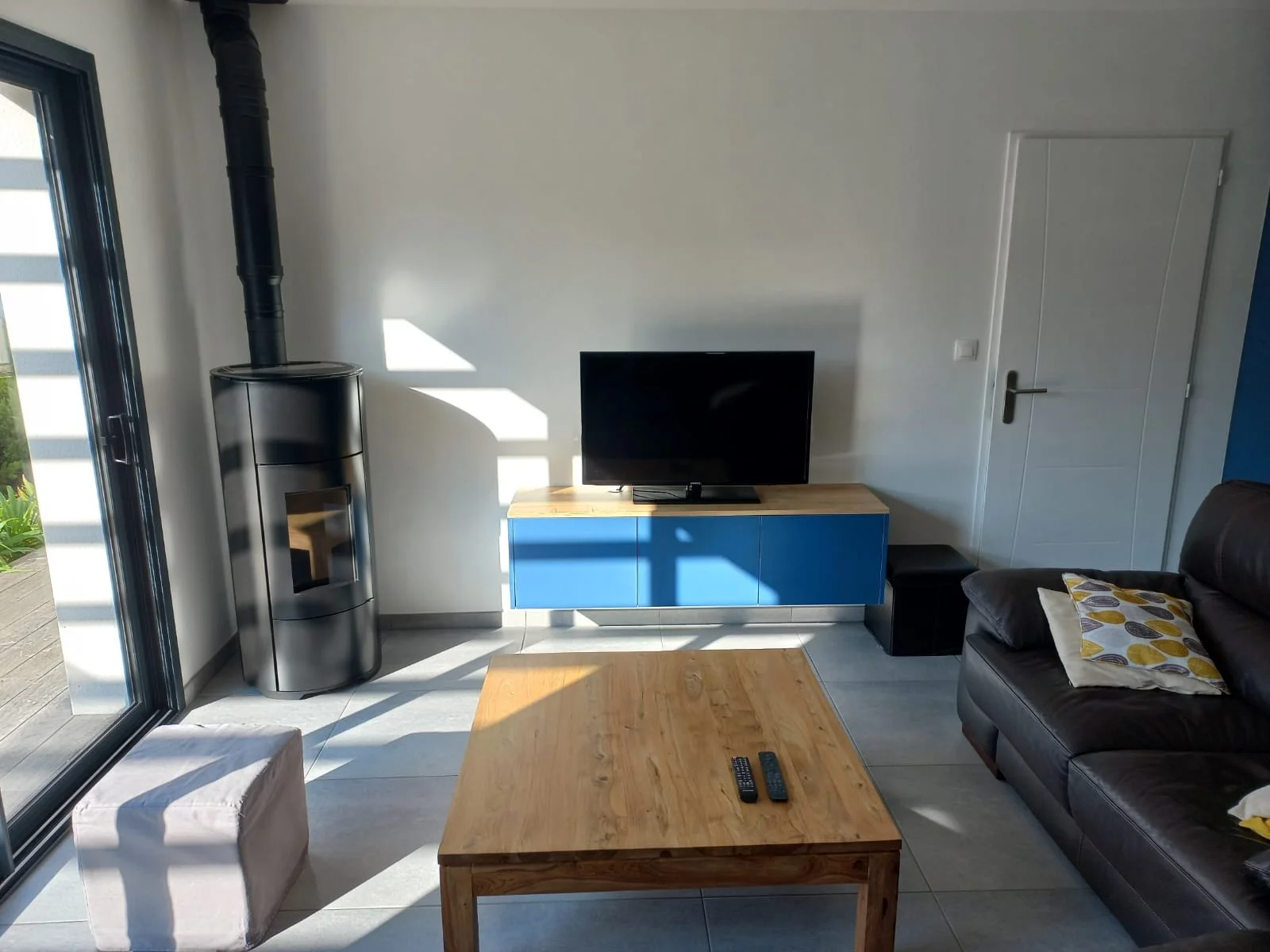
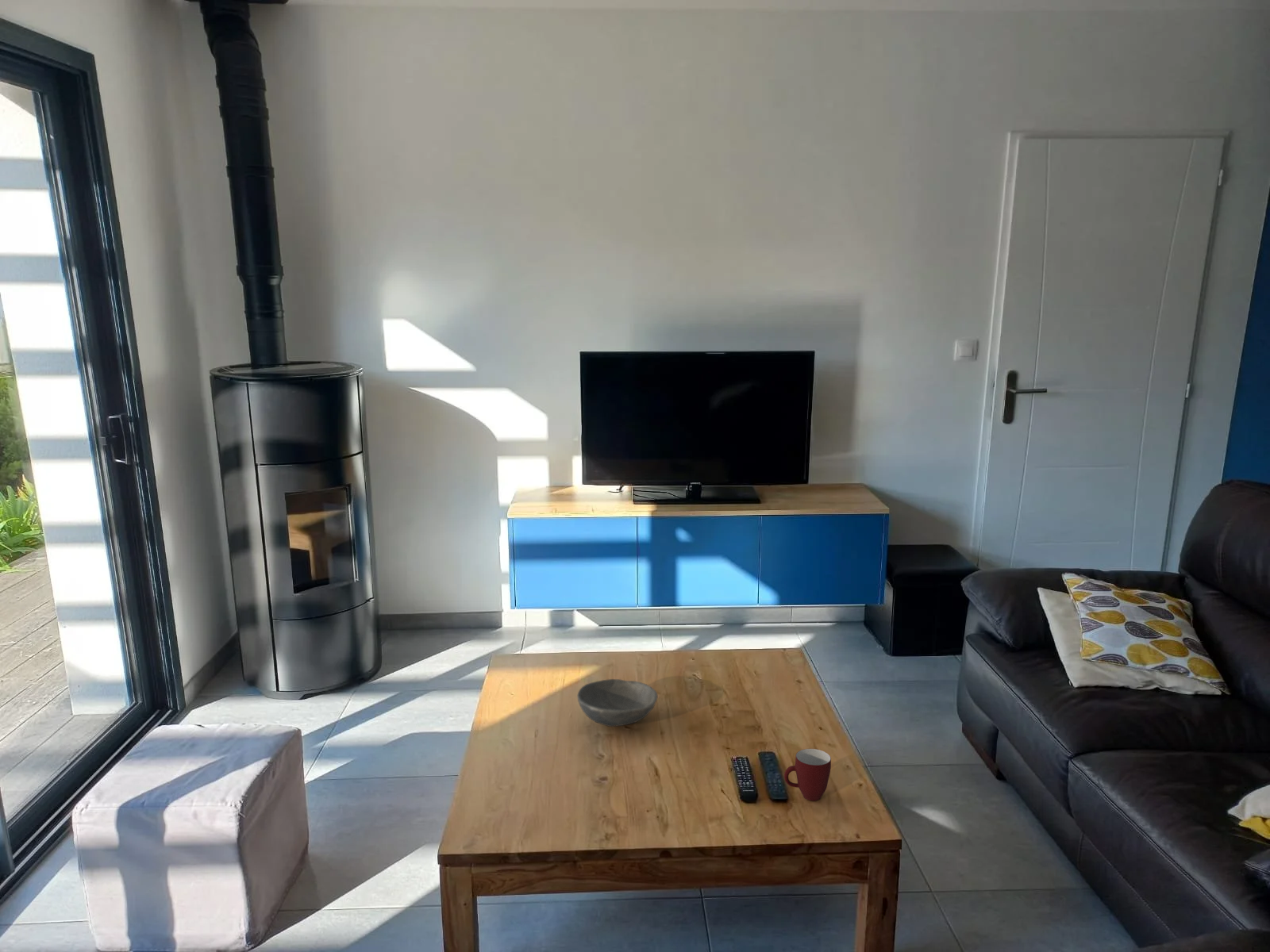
+ bowl [576,678,659,727]
+ mug [783,748,832,802]
